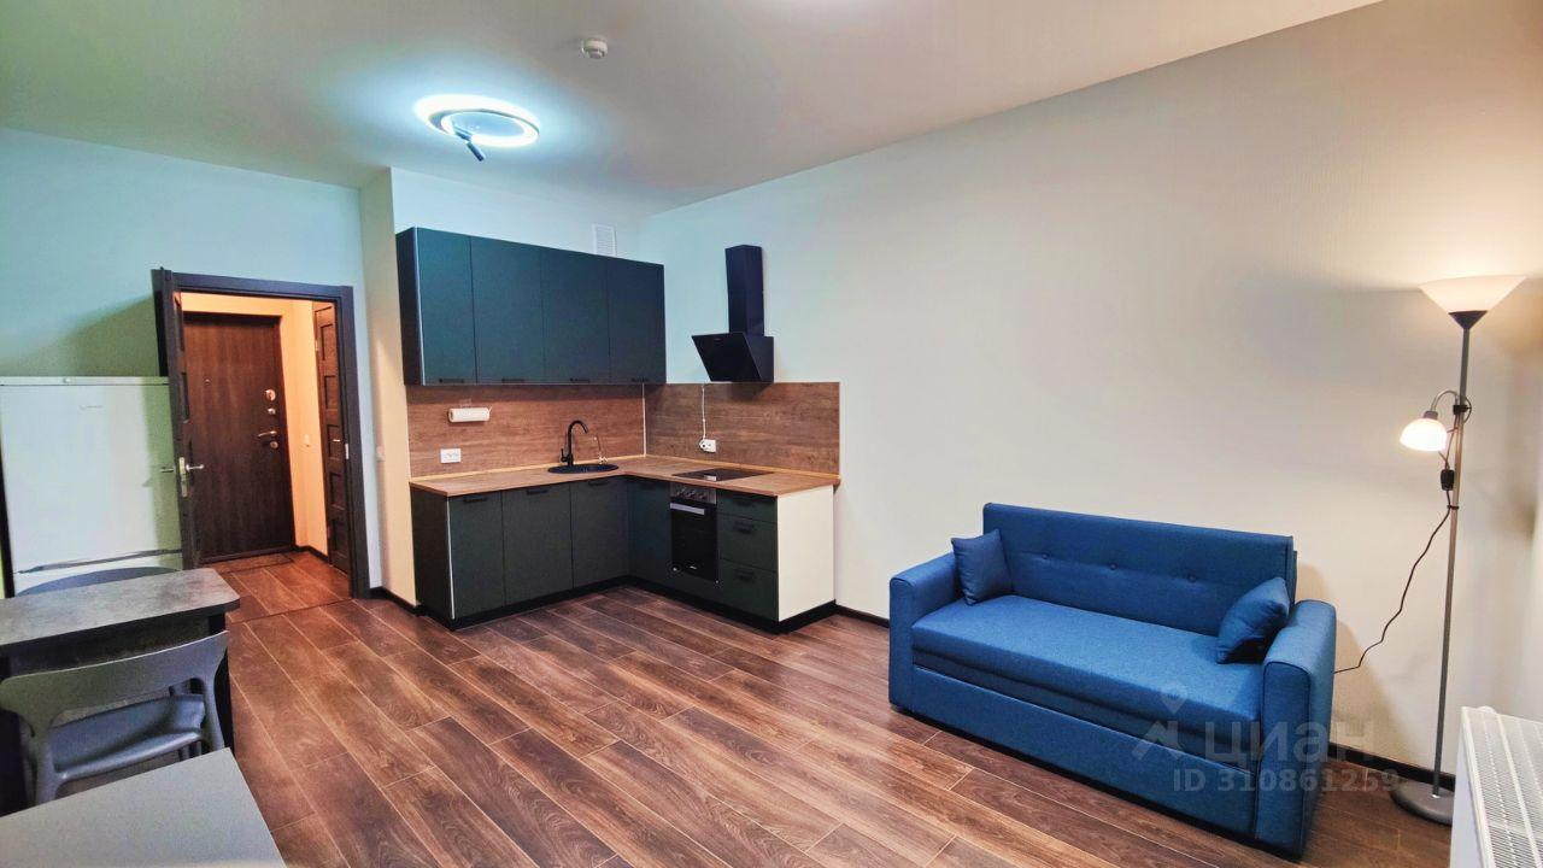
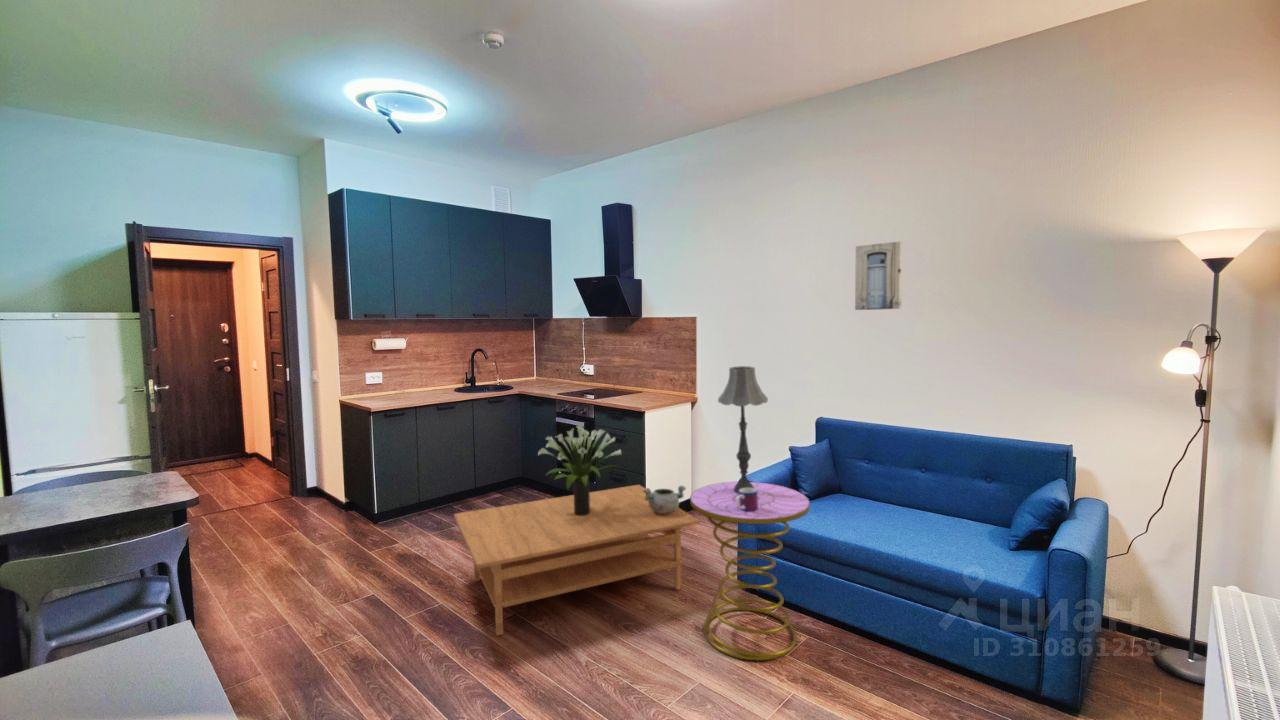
+ wall art [854,241,903,311]
+ coffee table [453,484,701,637]
+ potted plant [537,425,622,516]
+ mug [737,488,758,511]
+ side table [689,481,811,661]
+ table lamp [717,365,769,494]
+ decorative bowl [643,485,687,514]
